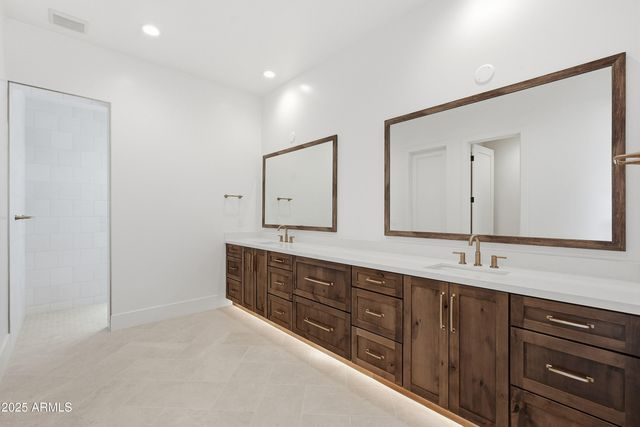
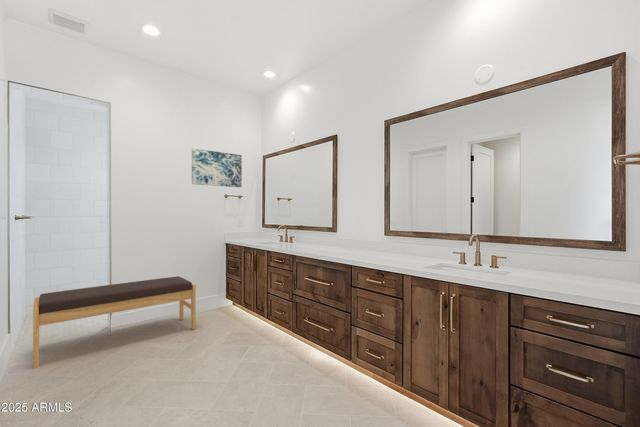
+ wall art [191,147,243,188]
+ bench [32,275,197,369]
